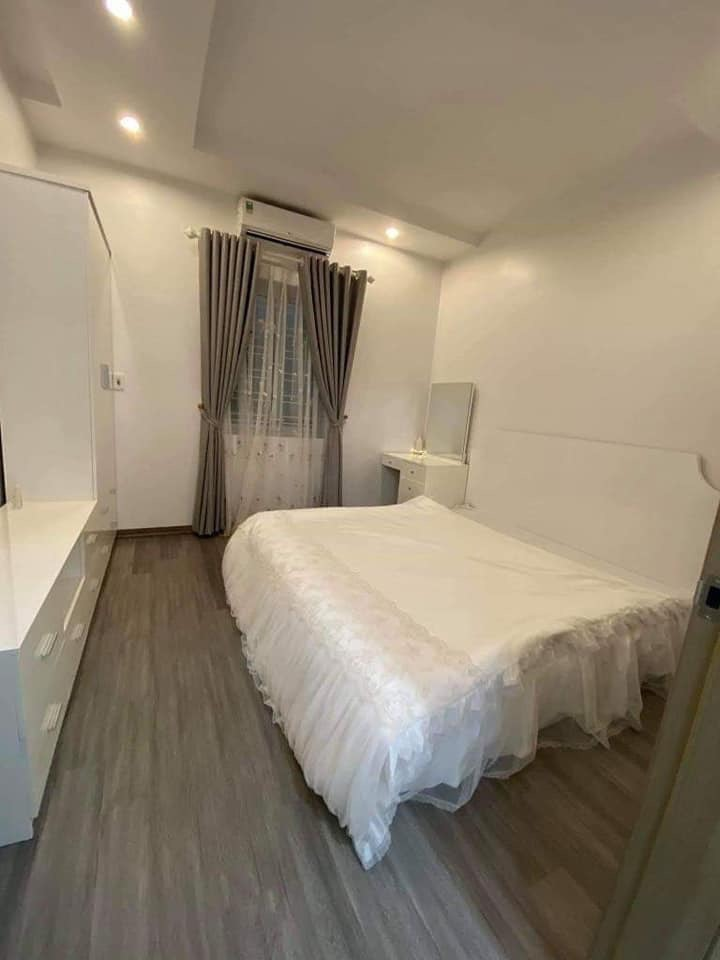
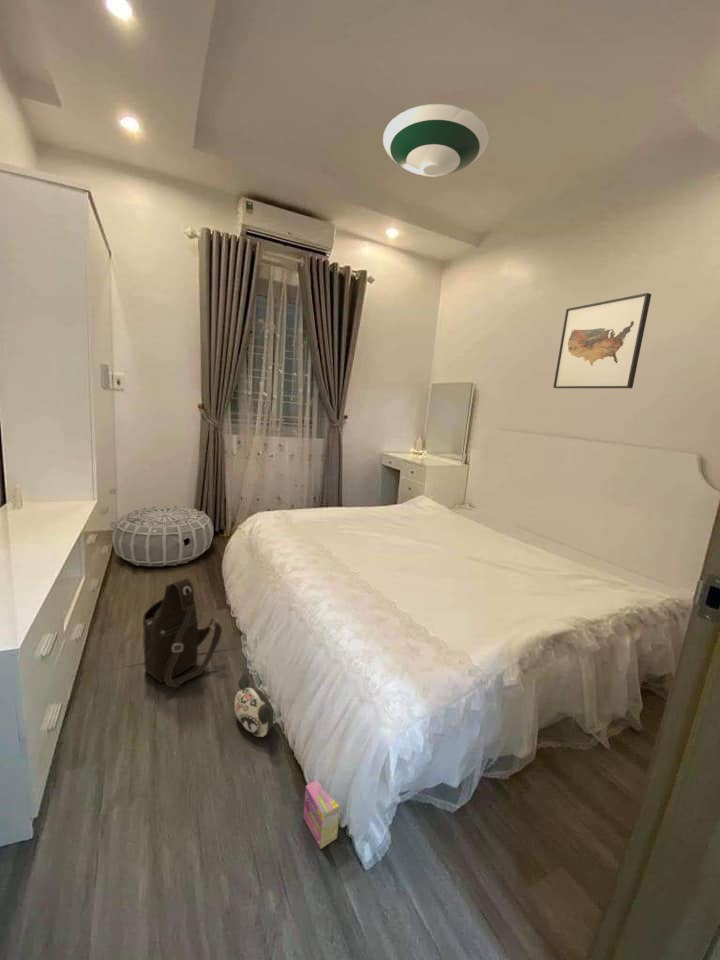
+ air purifier [111,505,214,567]
+ wall art [553,292,652,389]
+ box [303,779,341,850]
+ shoulder bag [142,577,223,689]
+ plush toy [233,673,275,738]
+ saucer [382,103,490,177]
